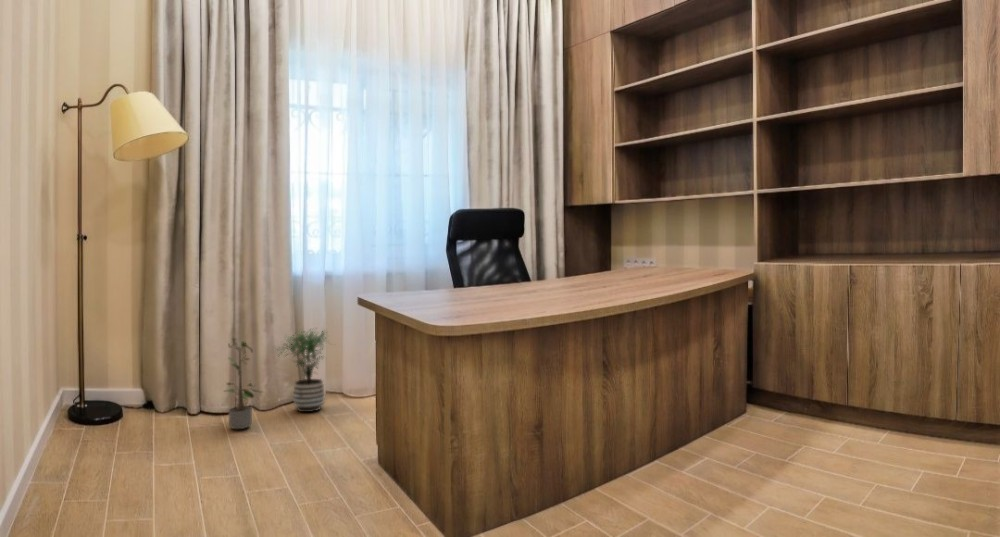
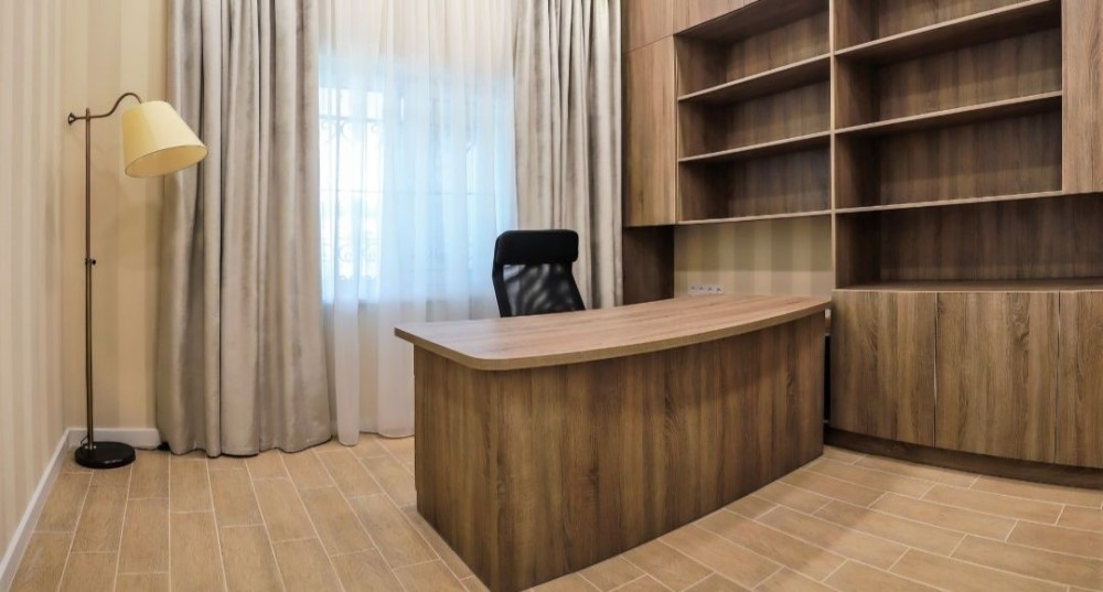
- potted plant [224,334,265,430]
- potted plant [275,327,335,413]
